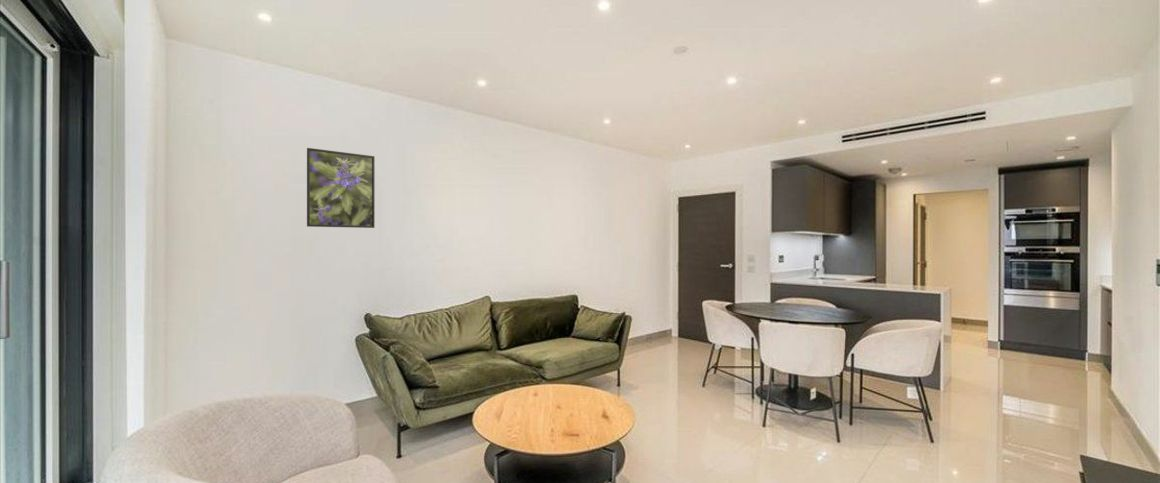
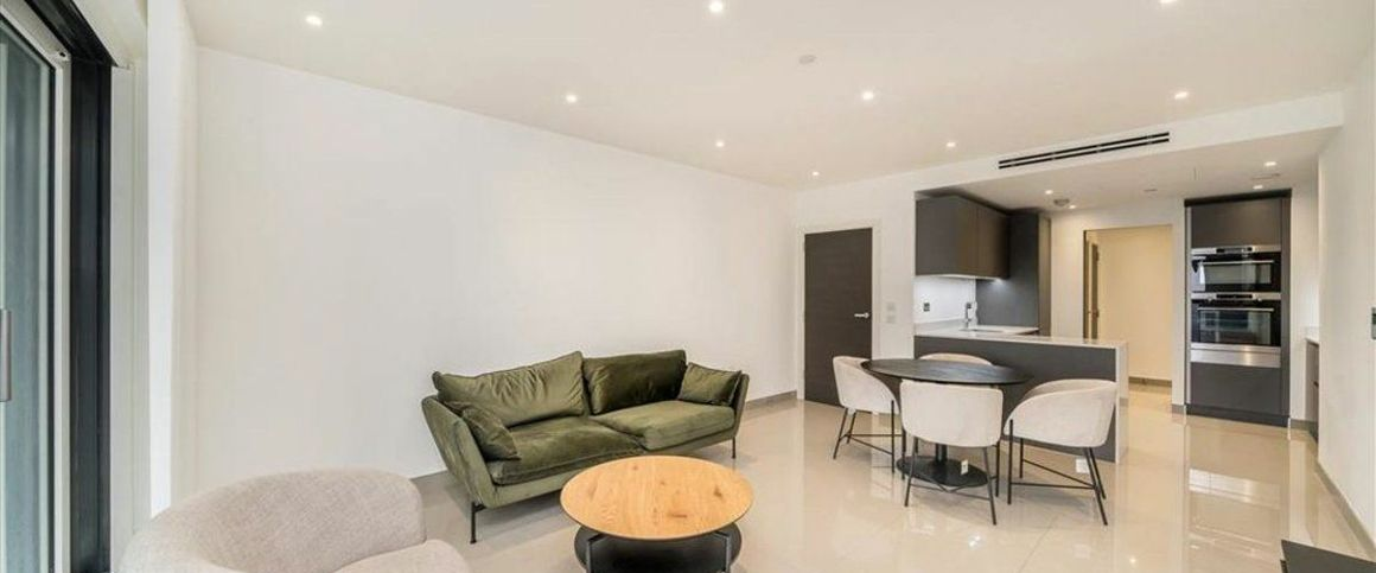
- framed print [306,147,376,229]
